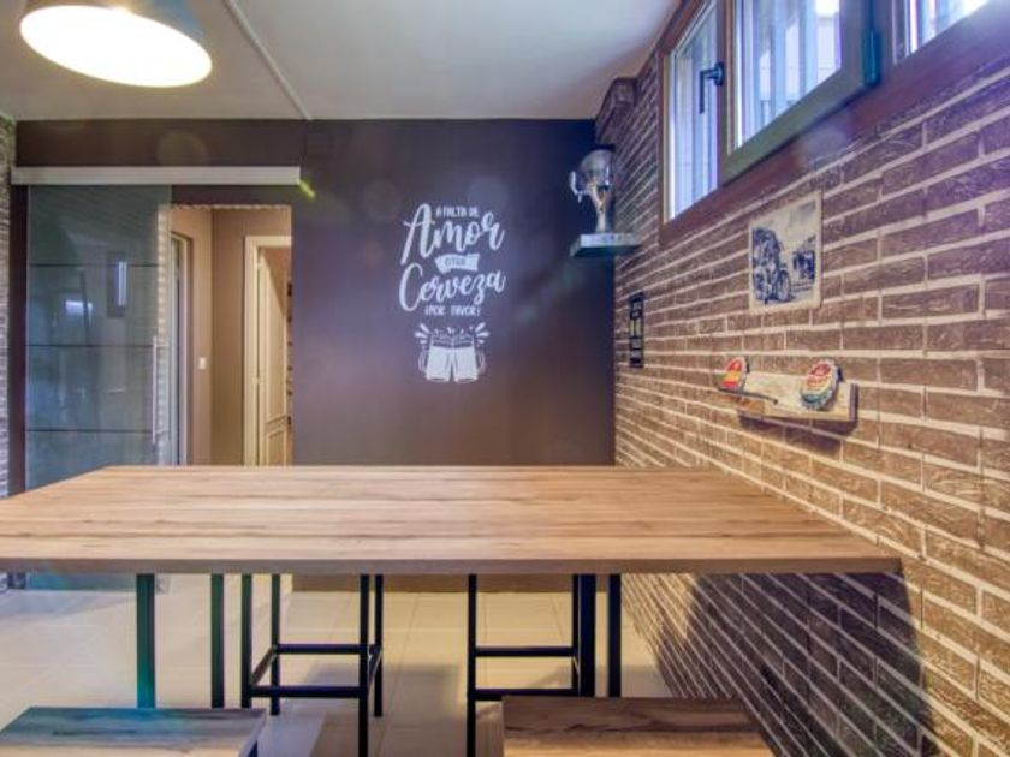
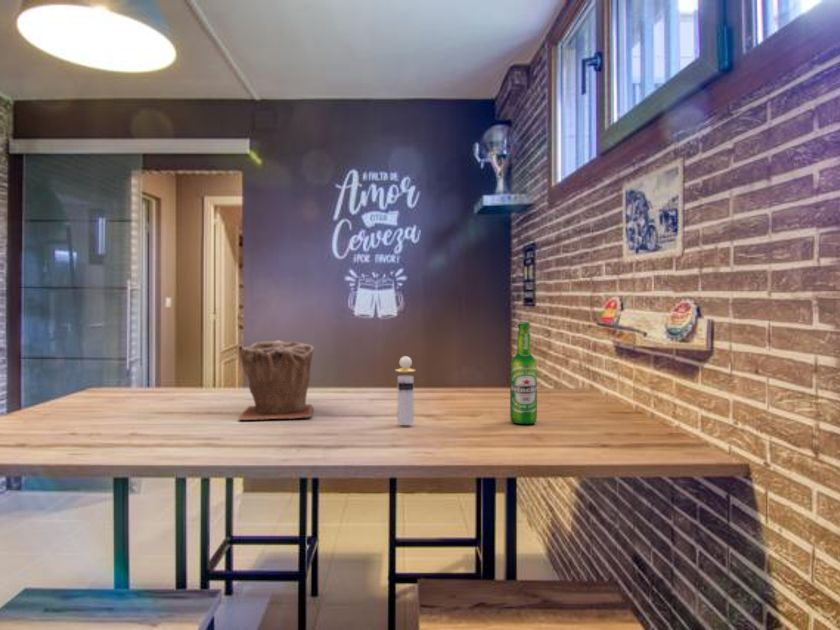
+ perfume bottle [395,355,417,425]
+ plant pot [237,339,315,421]
+ beer bottle [509,320,538,425]
